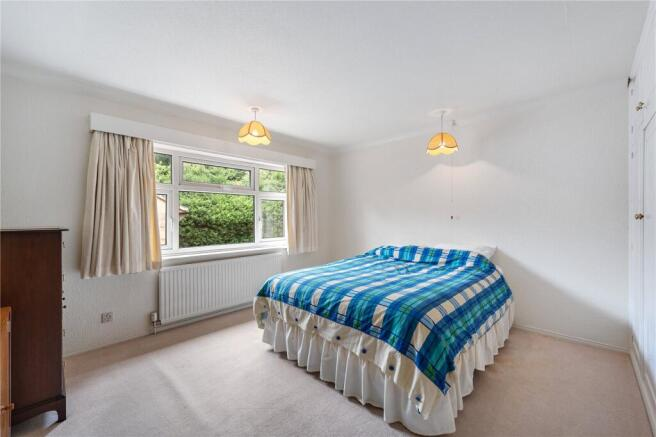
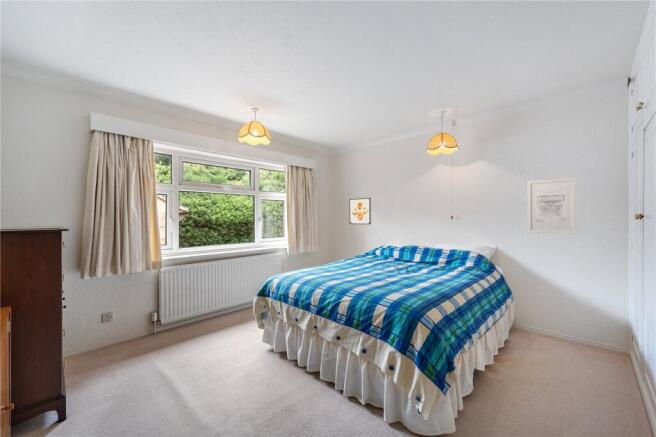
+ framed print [348,197,372,225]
+ wall art [526,176,577,235]
